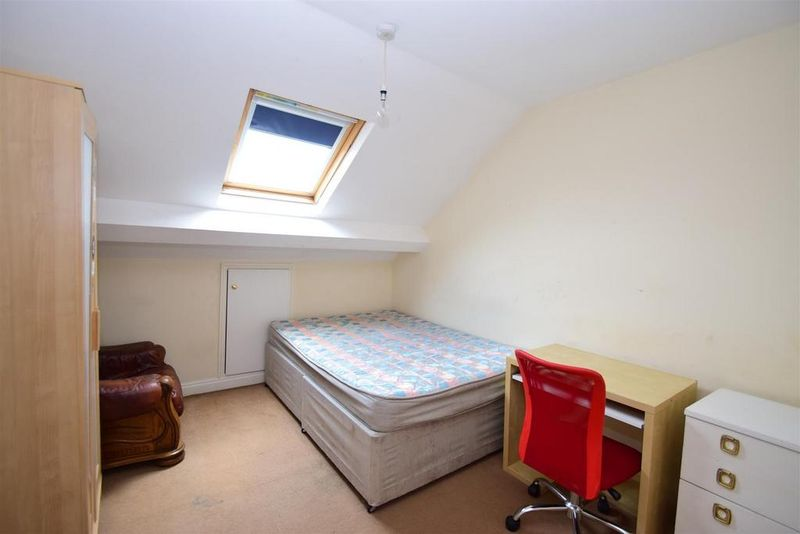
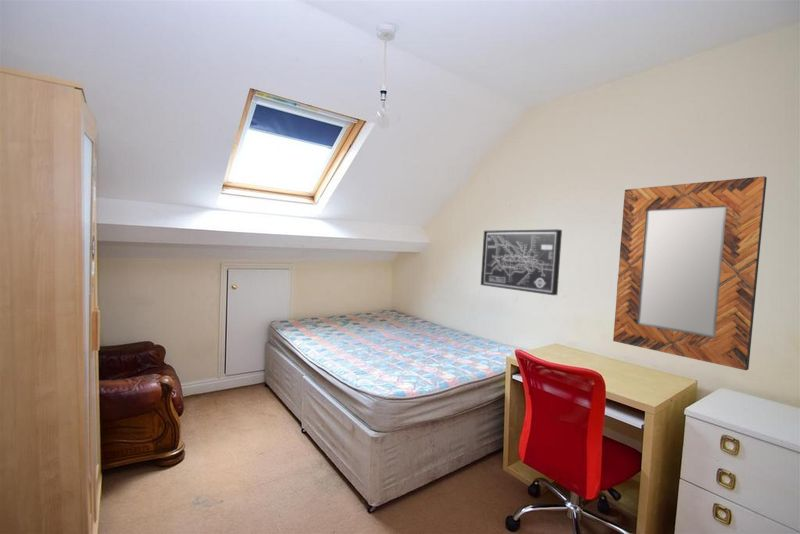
+ home mirror [612,175,768,371]
+ wall art [480,228,563,296]
